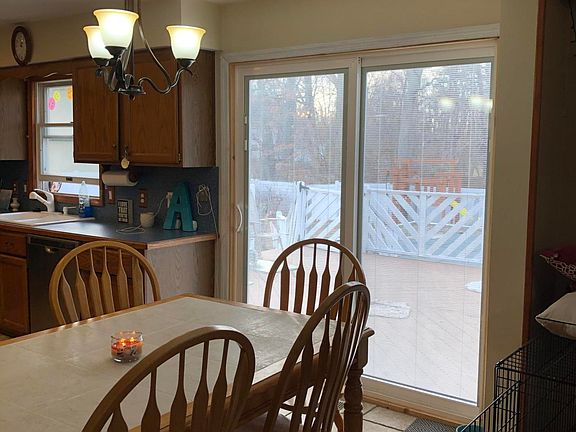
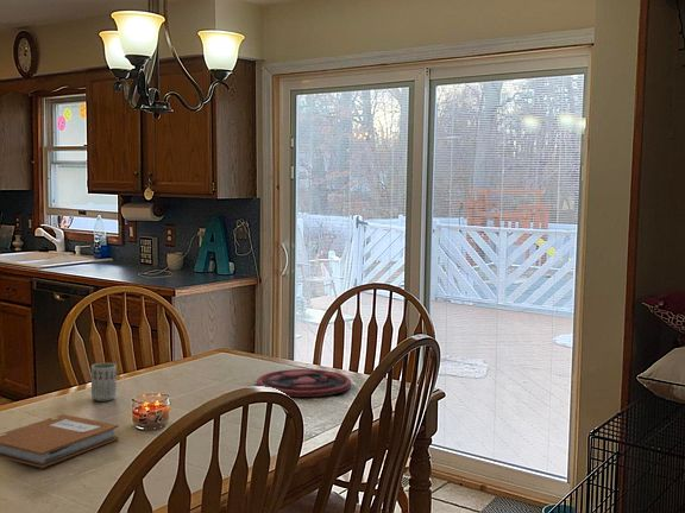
+ notebook [0,413,120,469]
+ plate [256,368,352,398]
+ cup [90,362,118,403]
